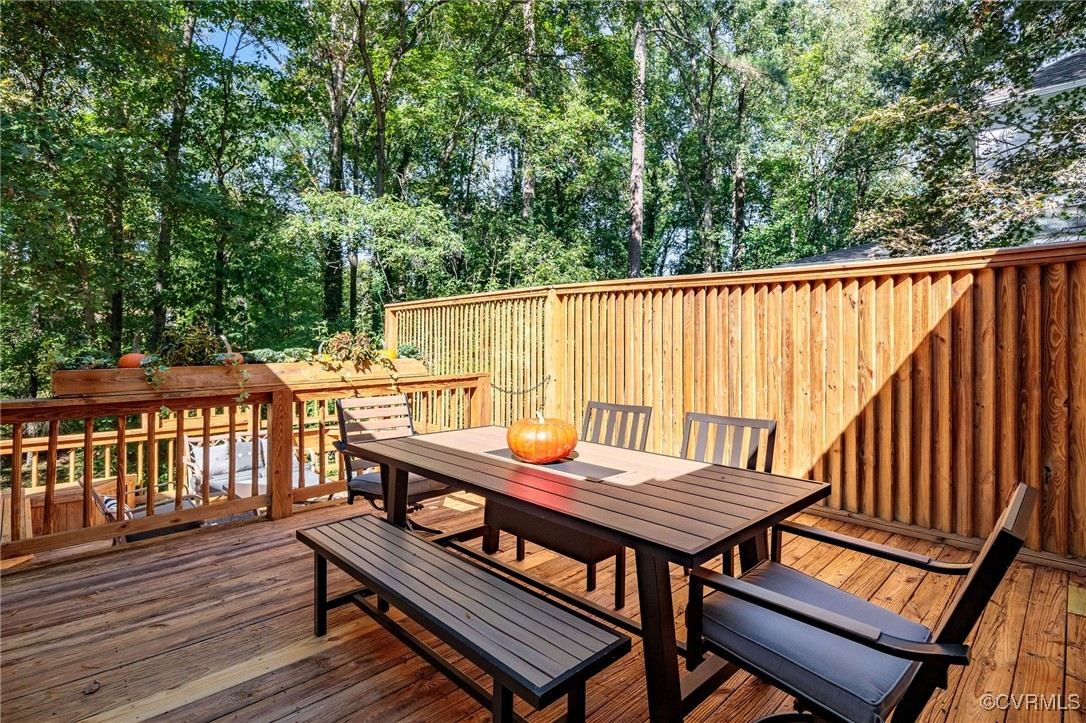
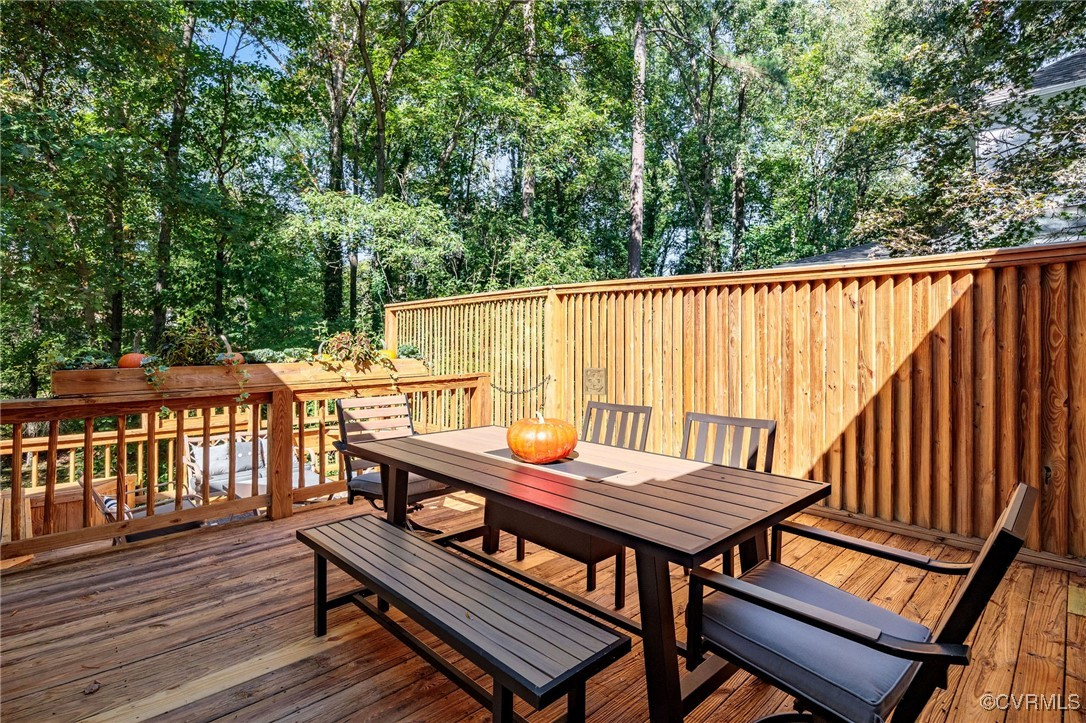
+ wall ornament [583,366,608,396]
